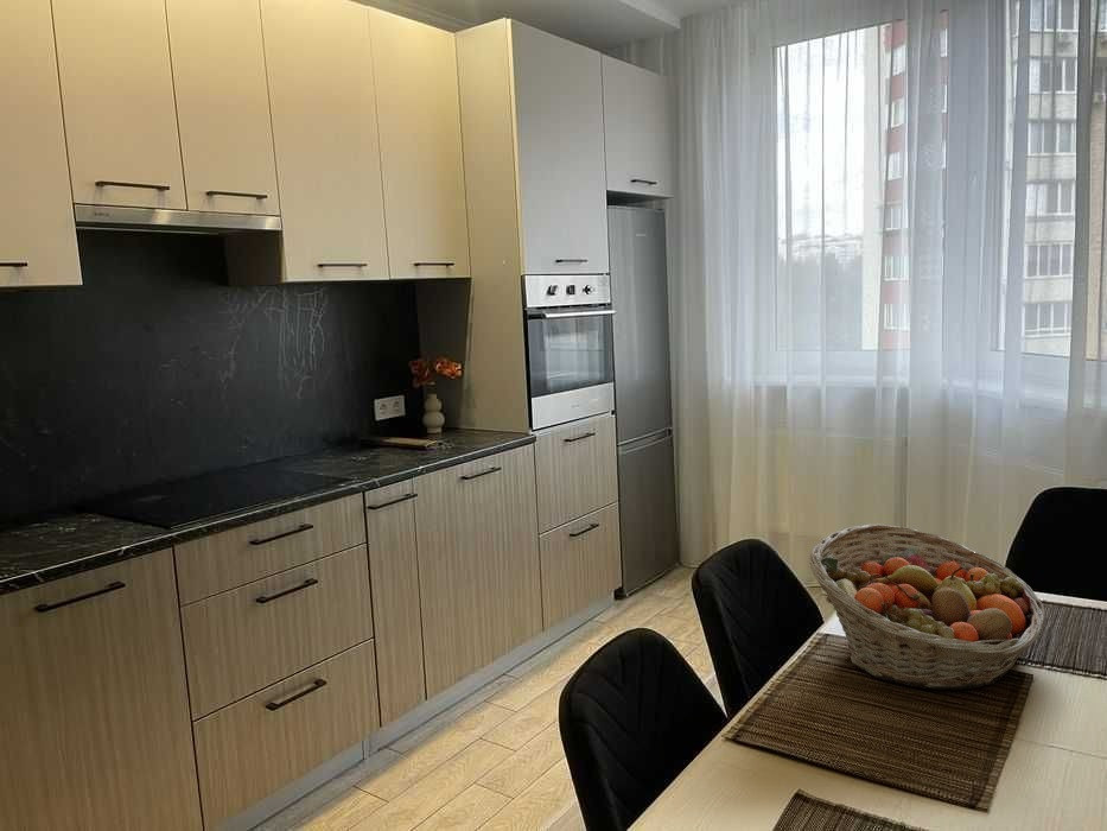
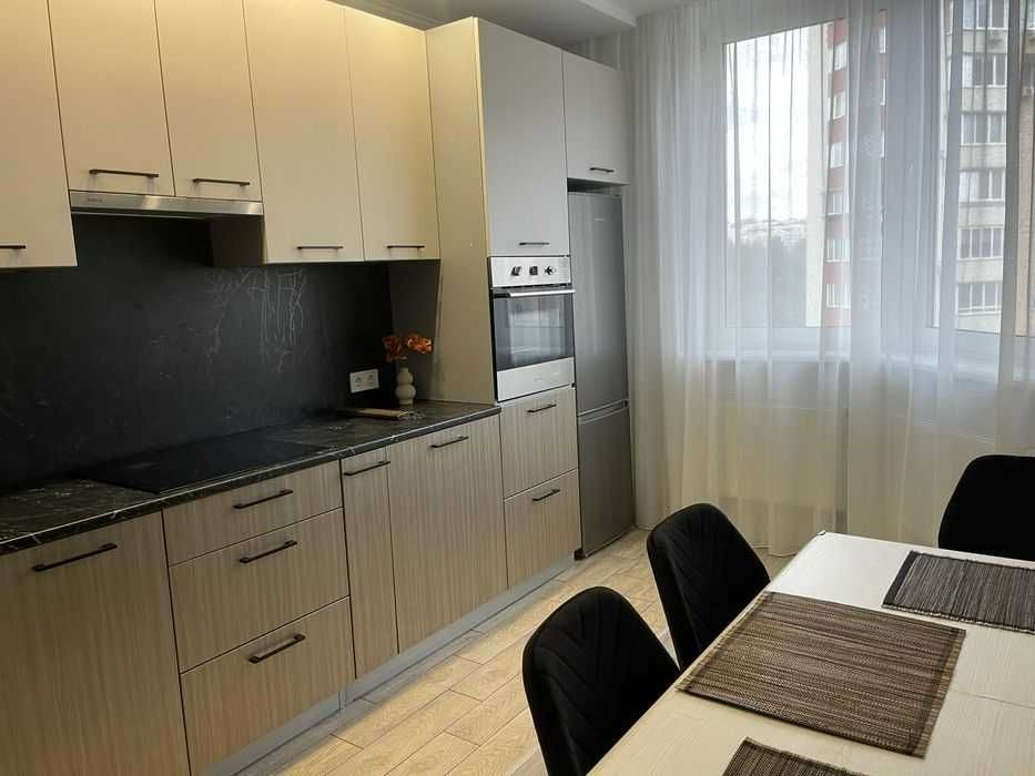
- fruit basket [808,524,1046,691]
